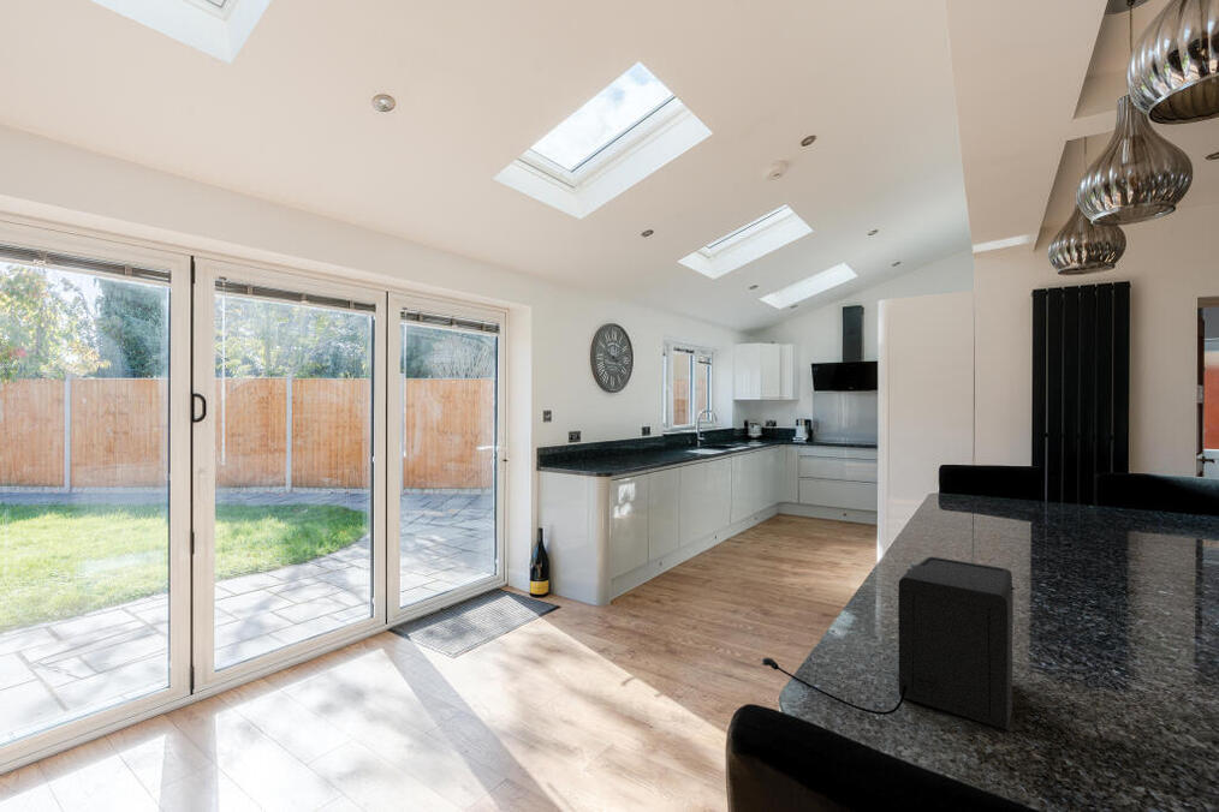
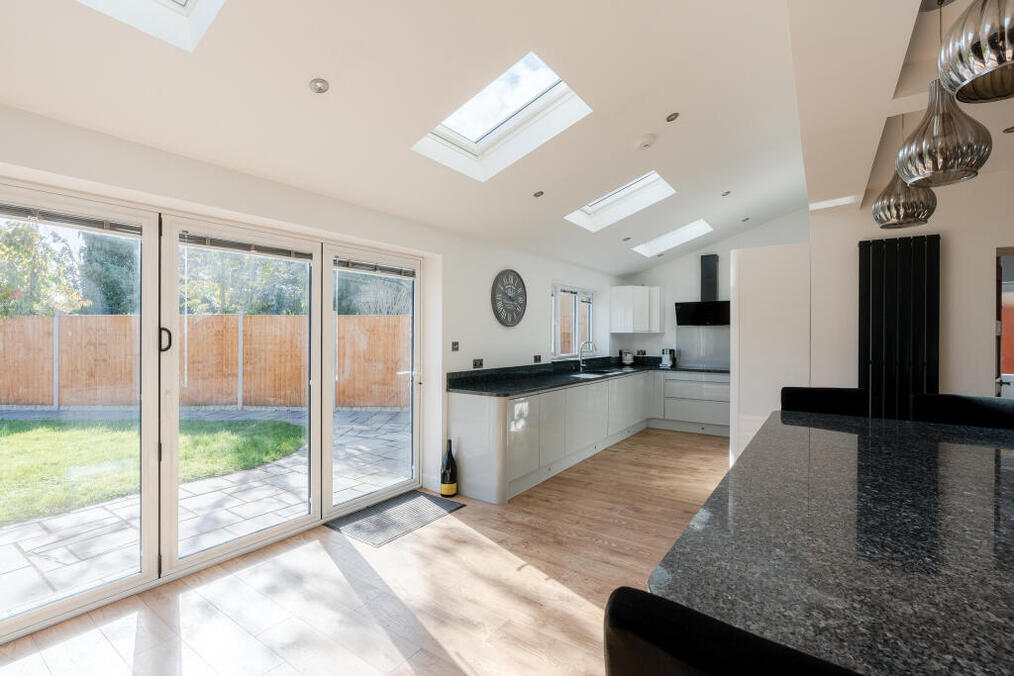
- coffee maker [760,556,1016,732]
